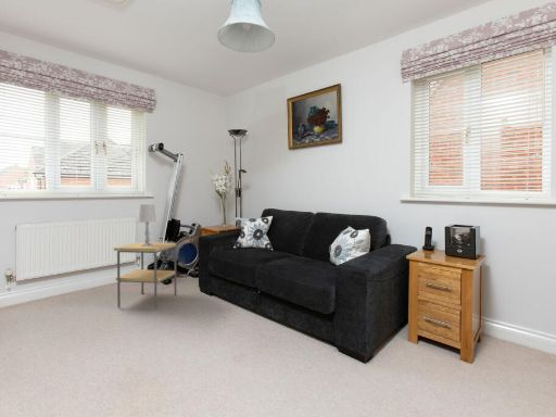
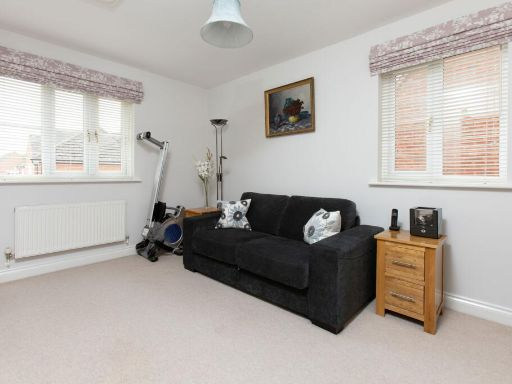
- table lamp [137,203,157,247]
- side table [113,241,177,311]
